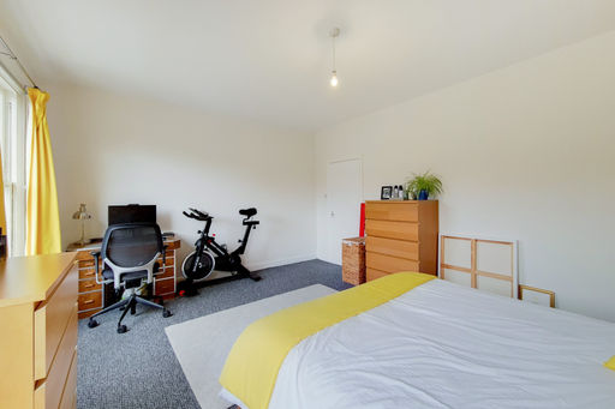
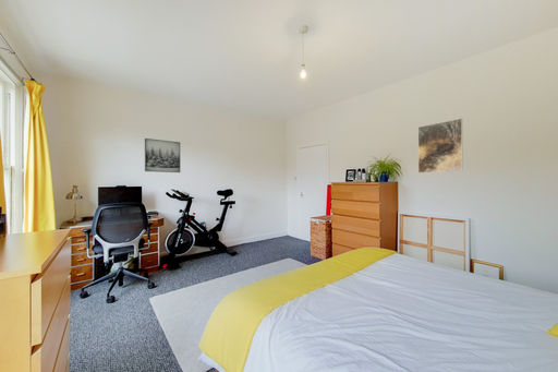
+ wall art [144,137,181,173]
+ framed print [417,118,464,173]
